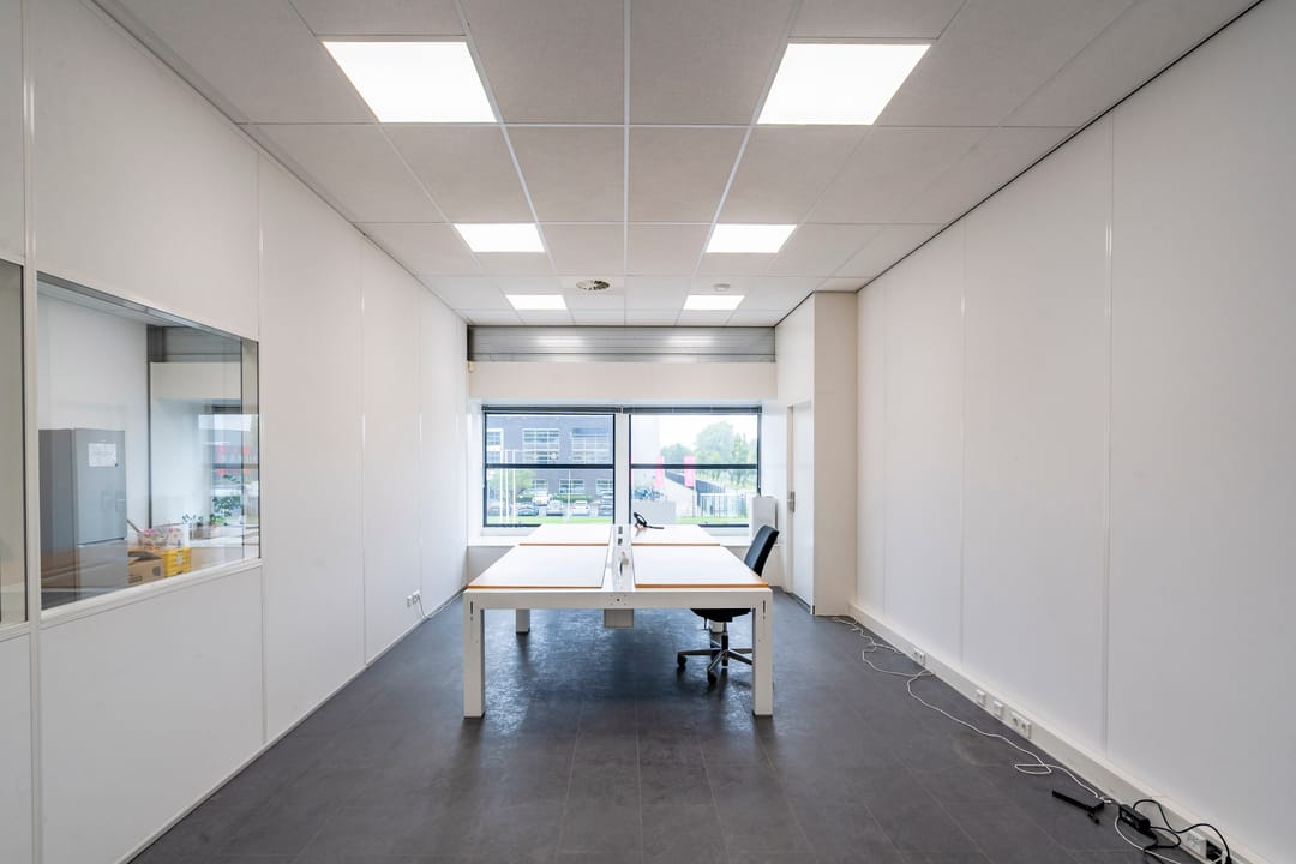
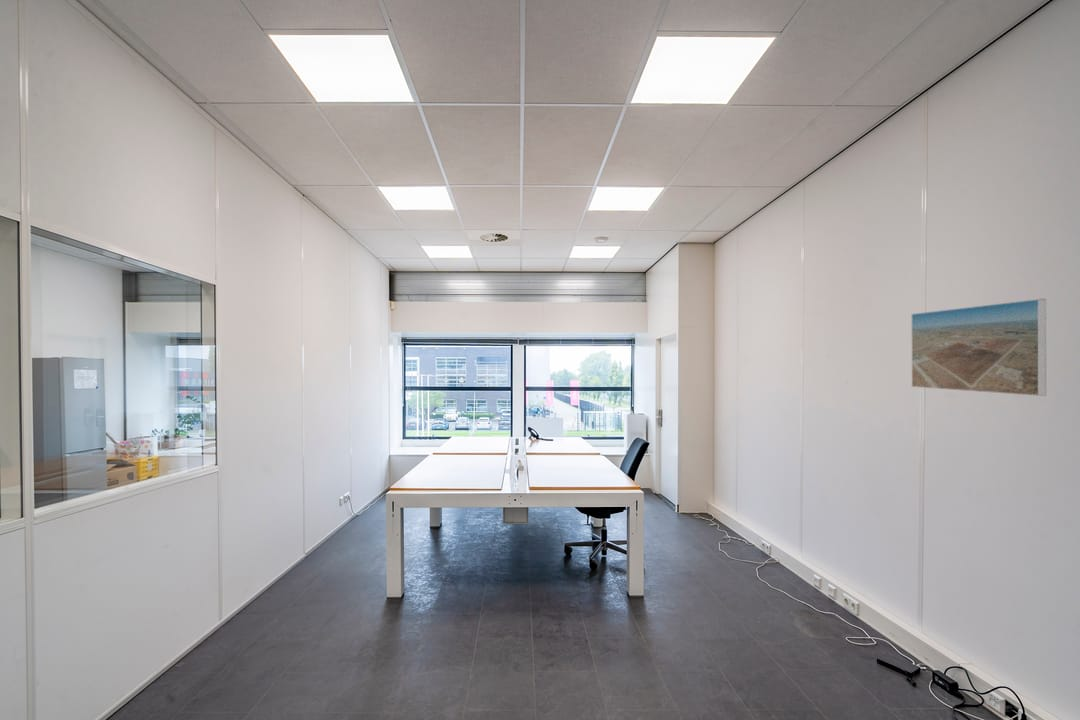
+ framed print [910,298,1047,397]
